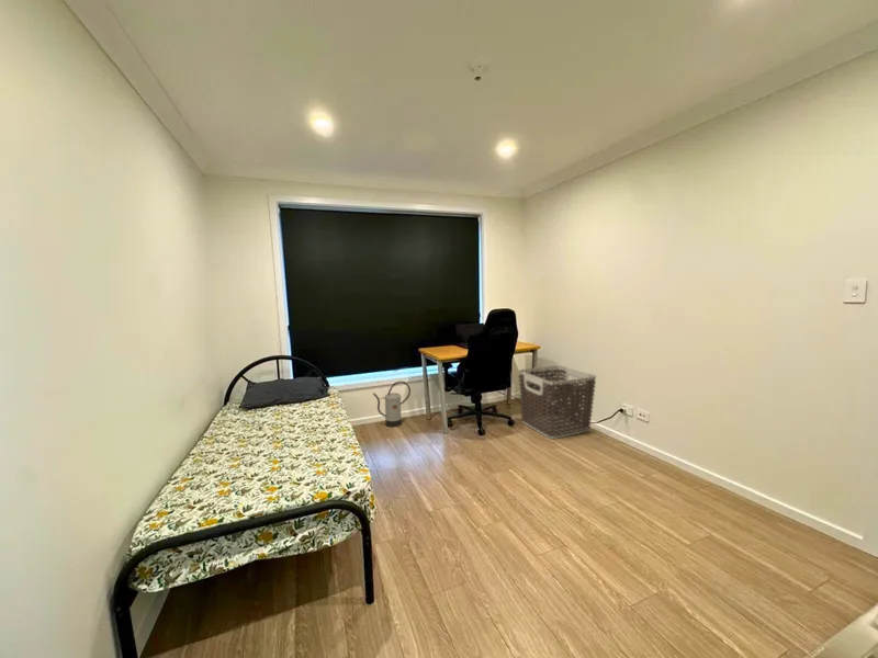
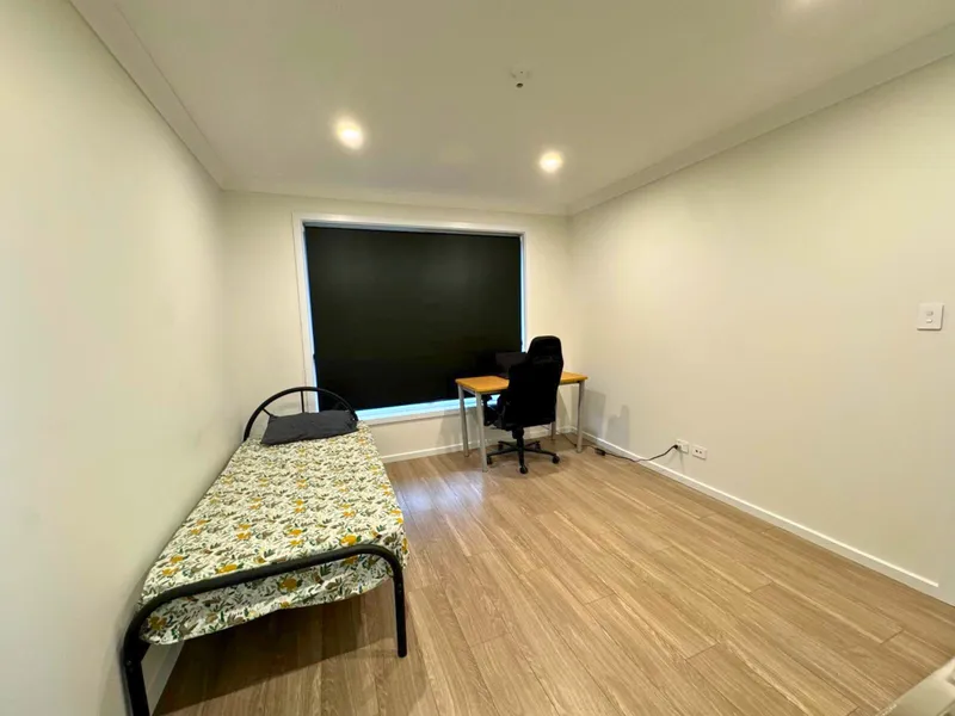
- watering can [372,381,412,428]
- clothes hamper [517,364,597,440]
